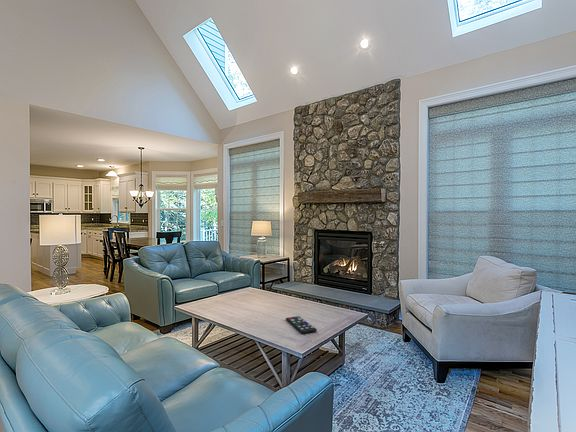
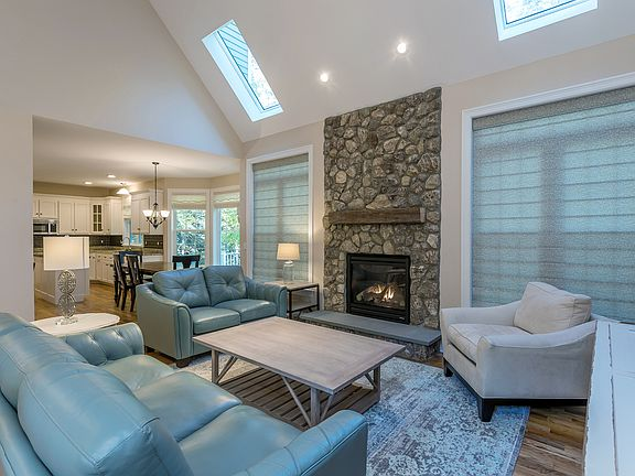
- remote control [285,315,318,334]
